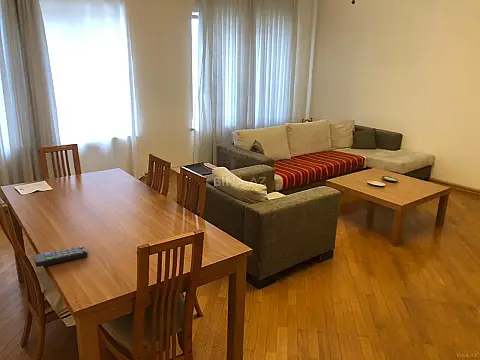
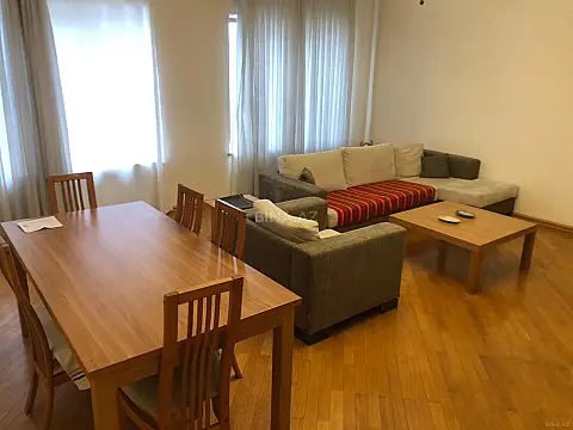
- remote control [33,245,89,268]
